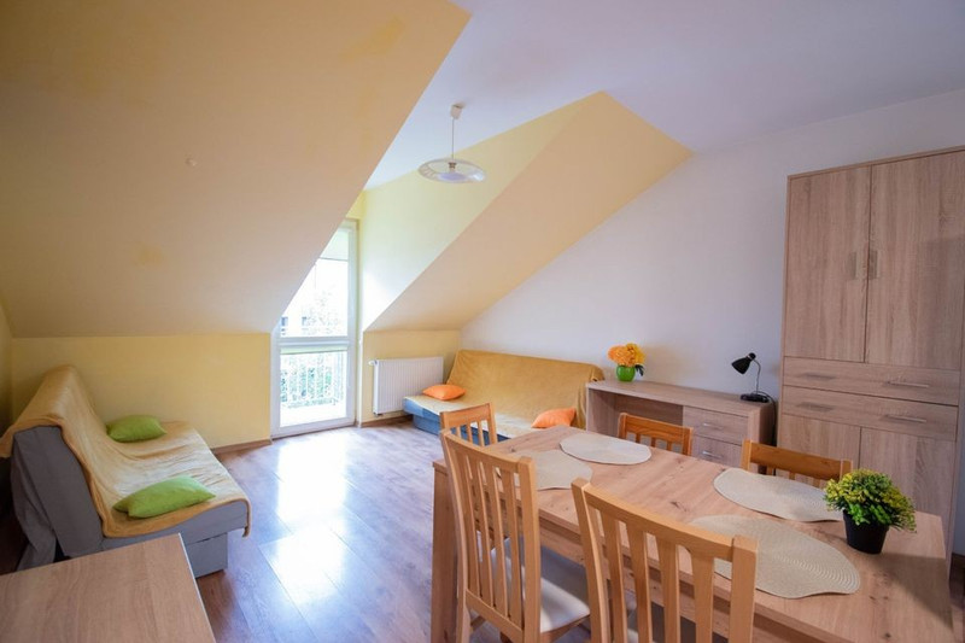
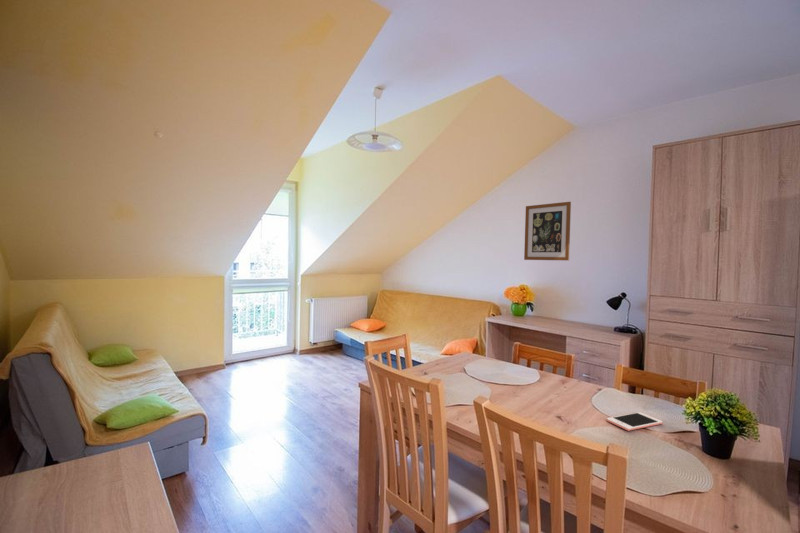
+ cell phone [606,411,664,432]
+ wall art [523,201,572,262]
